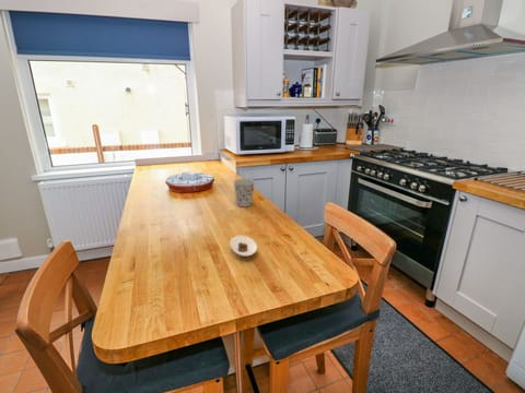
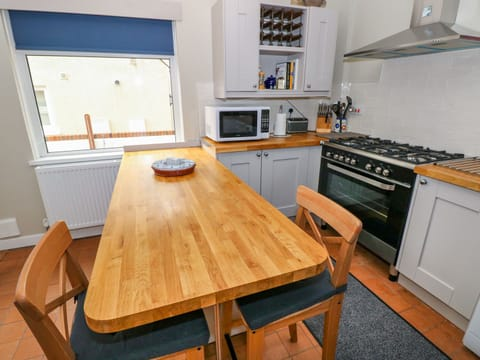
- saucer [229,235,258,258]
- cup [232,178,256,207]
